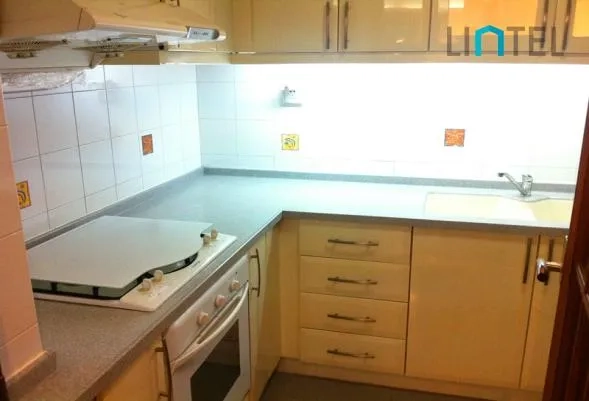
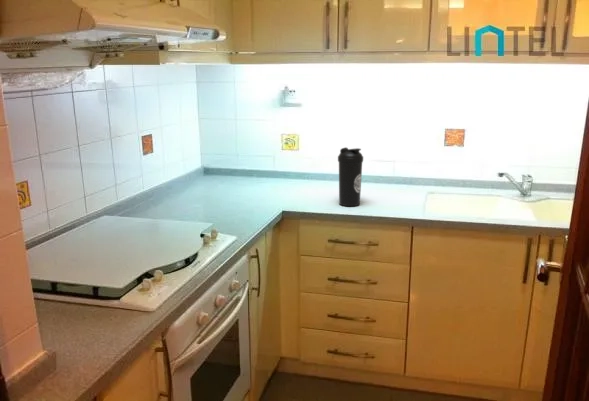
+ water bottle [337,146,364,207]
